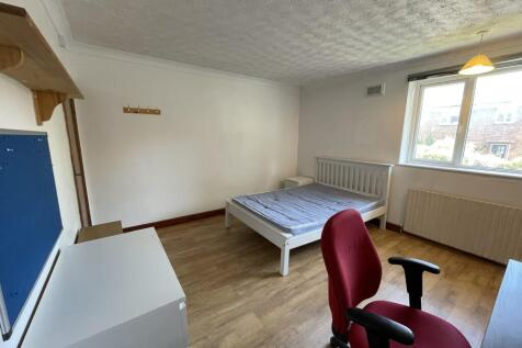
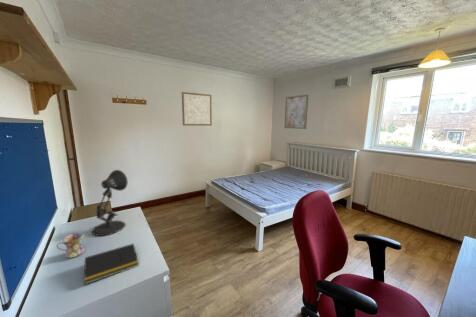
+ wall art [283,94,309,130]
+ mug [56,232,85,259]
+ desk lamp [91,169,129,237]
+ notepad [83,242,140,285]
+ wall art [181,91,213,127]
